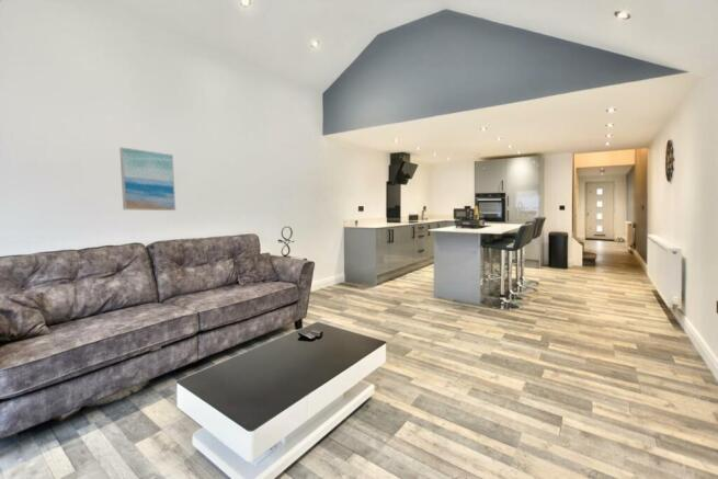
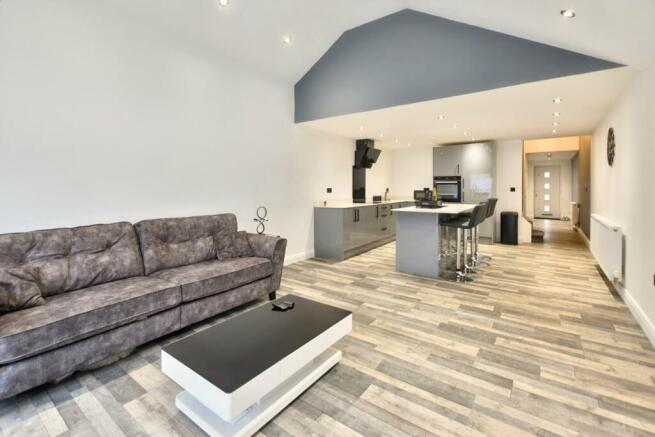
- wall art [118,146,176,212]
